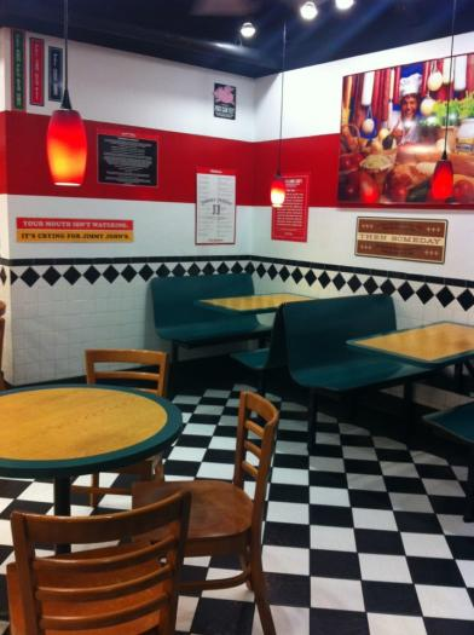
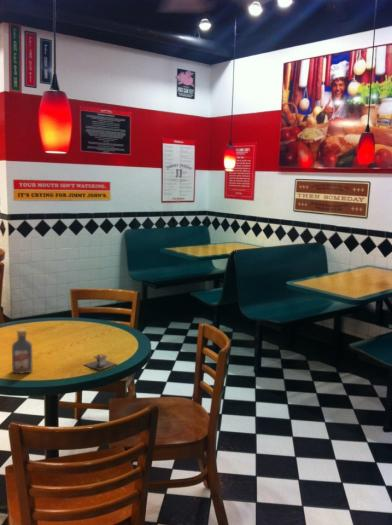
+ vodka [11,328,33,374]
+ architectural model [83,353,117,371]
